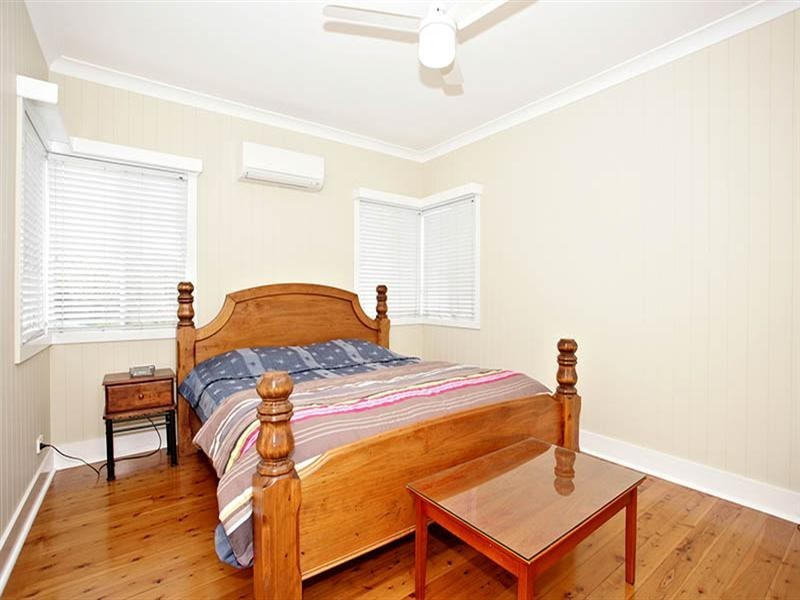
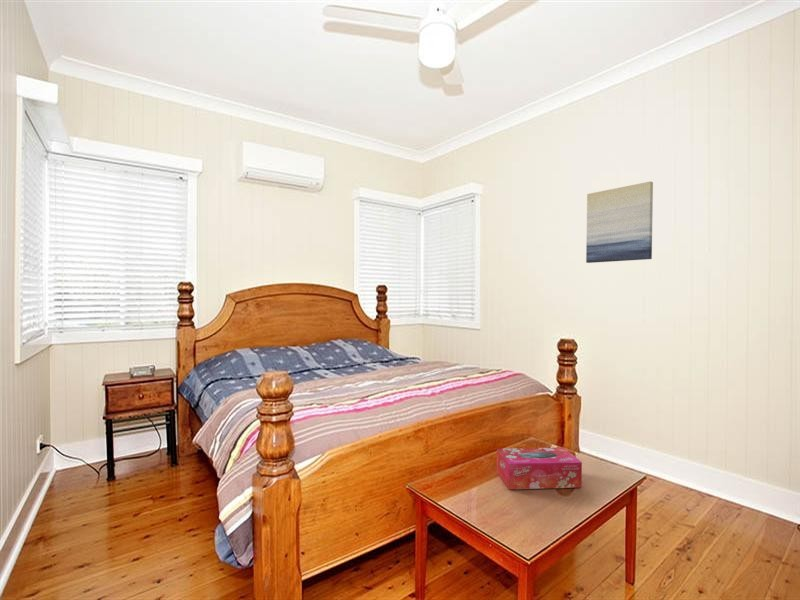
+ wall art [585,181,654,264]
+ tissue box [496,447,583,490]
